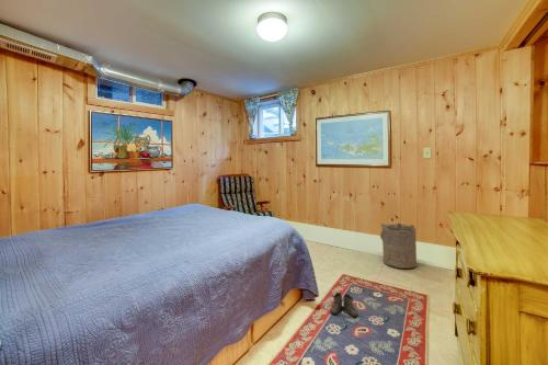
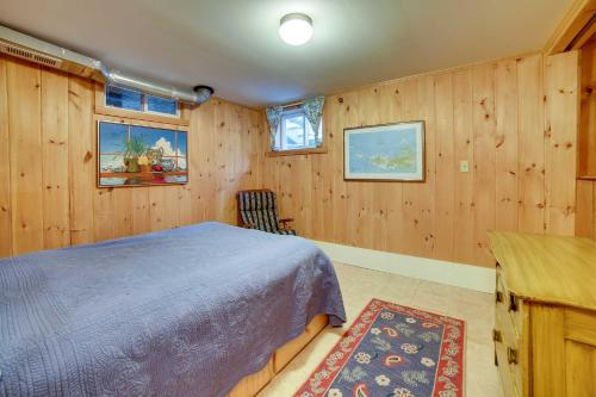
- boots [329,292,358,318]
- laundry hamper [379,223,418,270]
